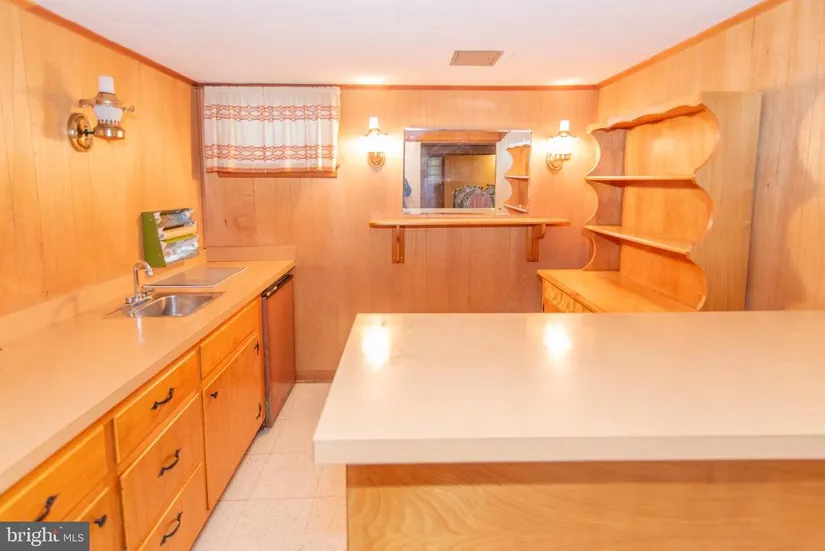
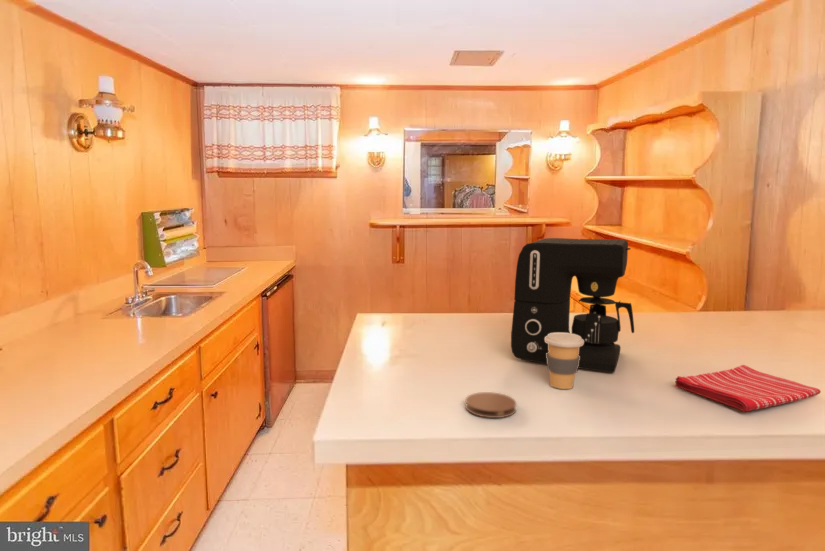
+ dish towel [674,364,822,413]
+ coaster [464,391,517,419]
+ coffee cup [545,333,584,390]
+ coffee maker [510,237,635,374]
